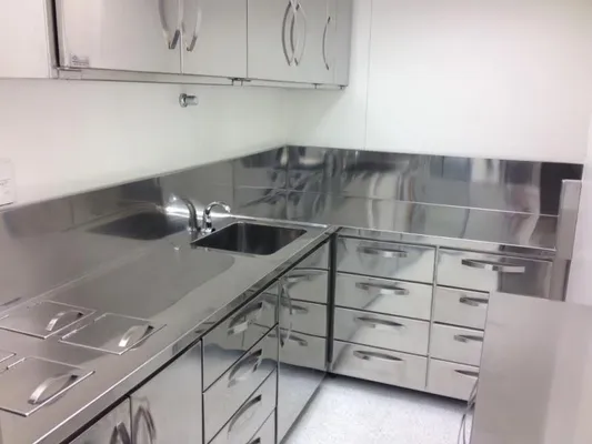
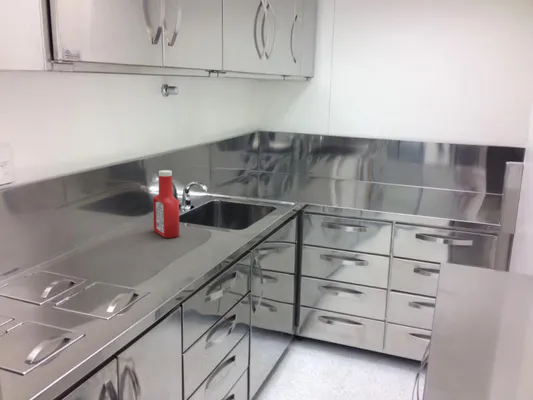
+ soap bottle [152,169,180,239]
